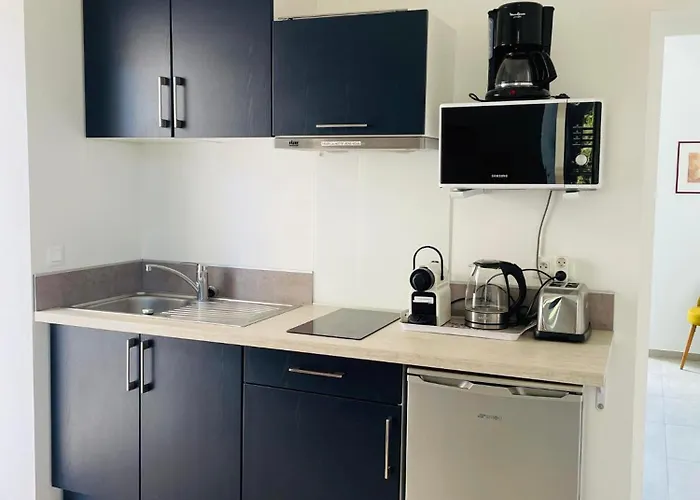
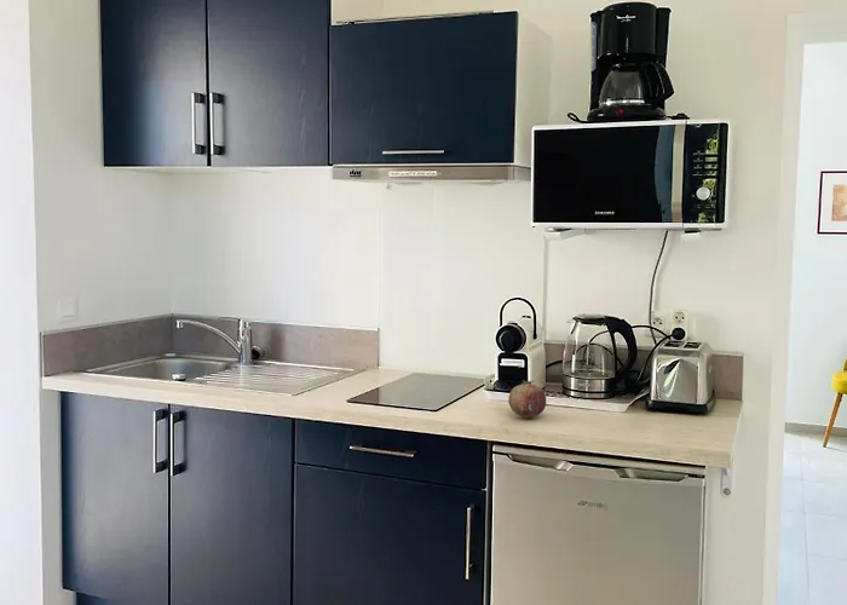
+ fruit [507,379,547,419]
